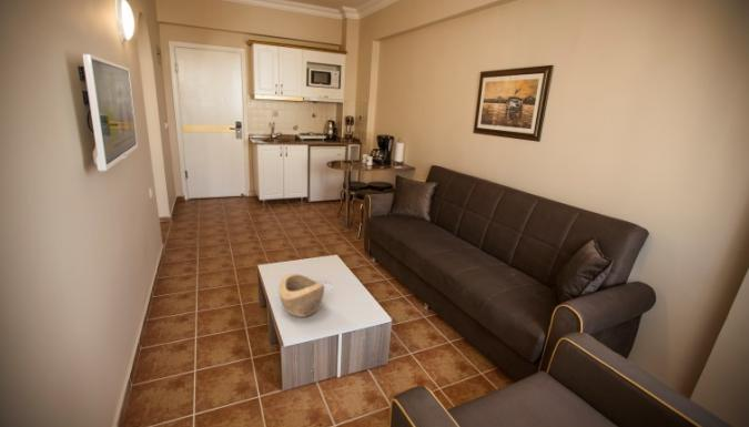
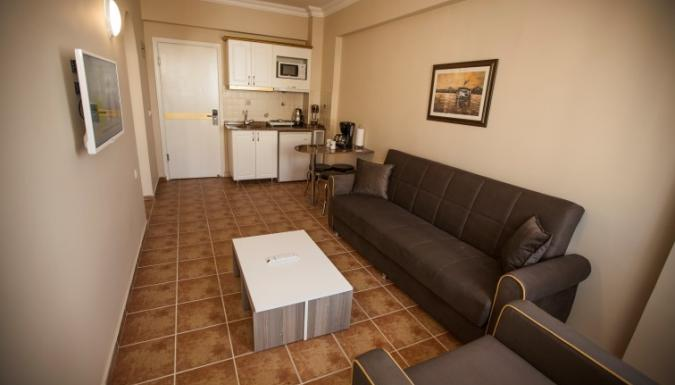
- decorative bowl [279,273,325,318]
